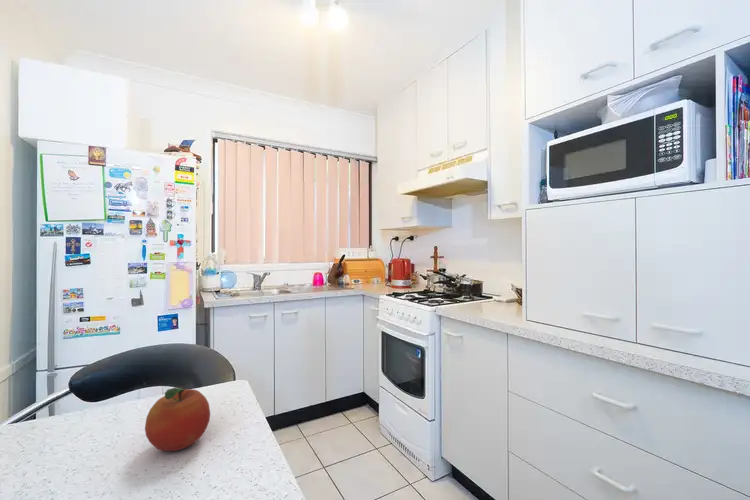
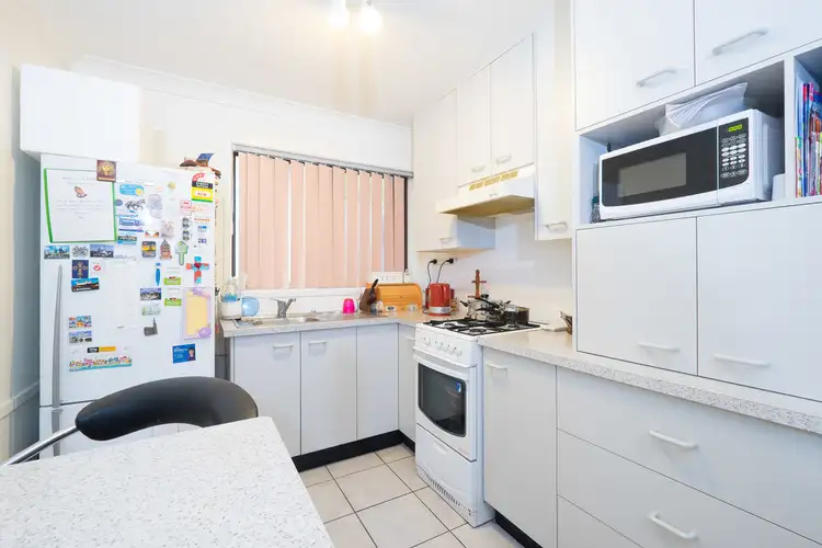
- fruit [144,386,211,452]
